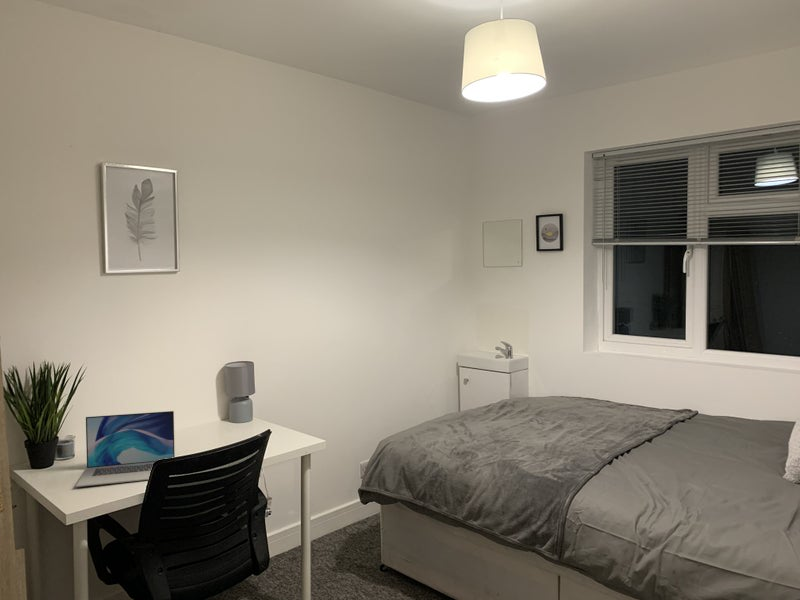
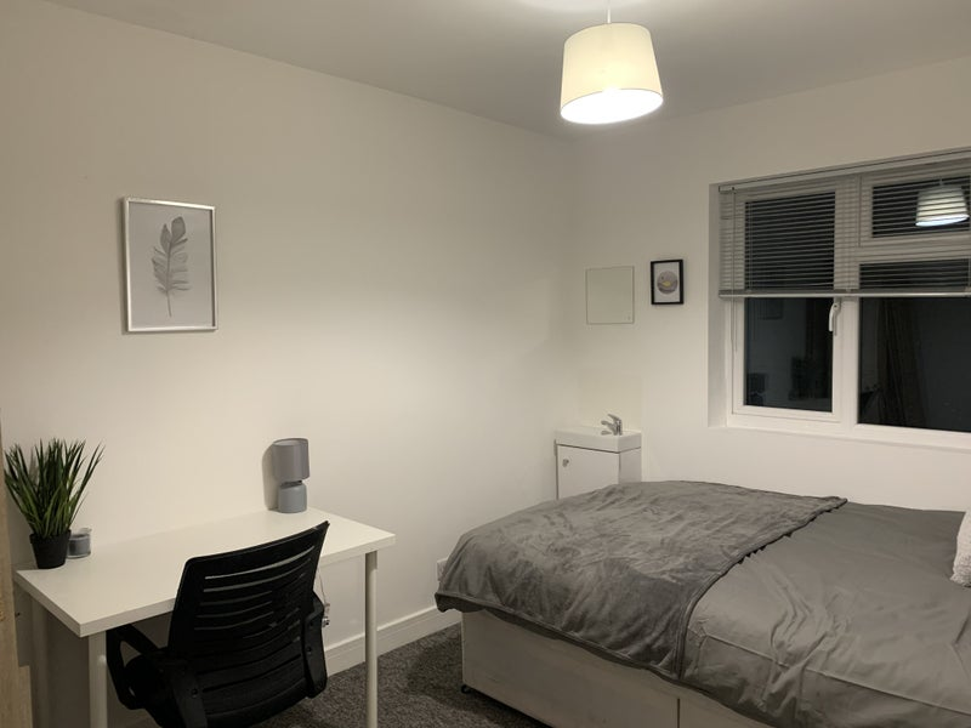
- laptop [75,410,176,488]
